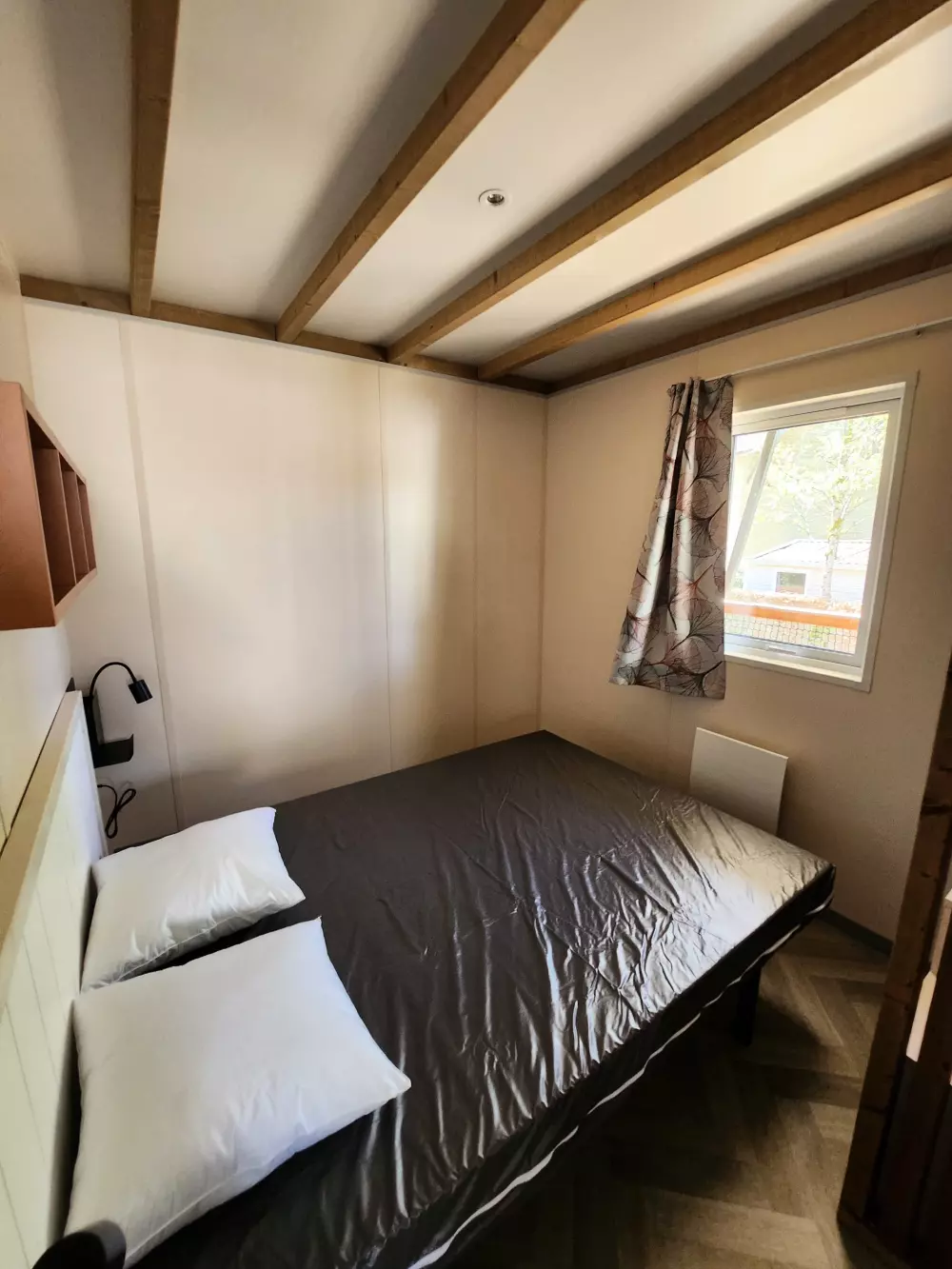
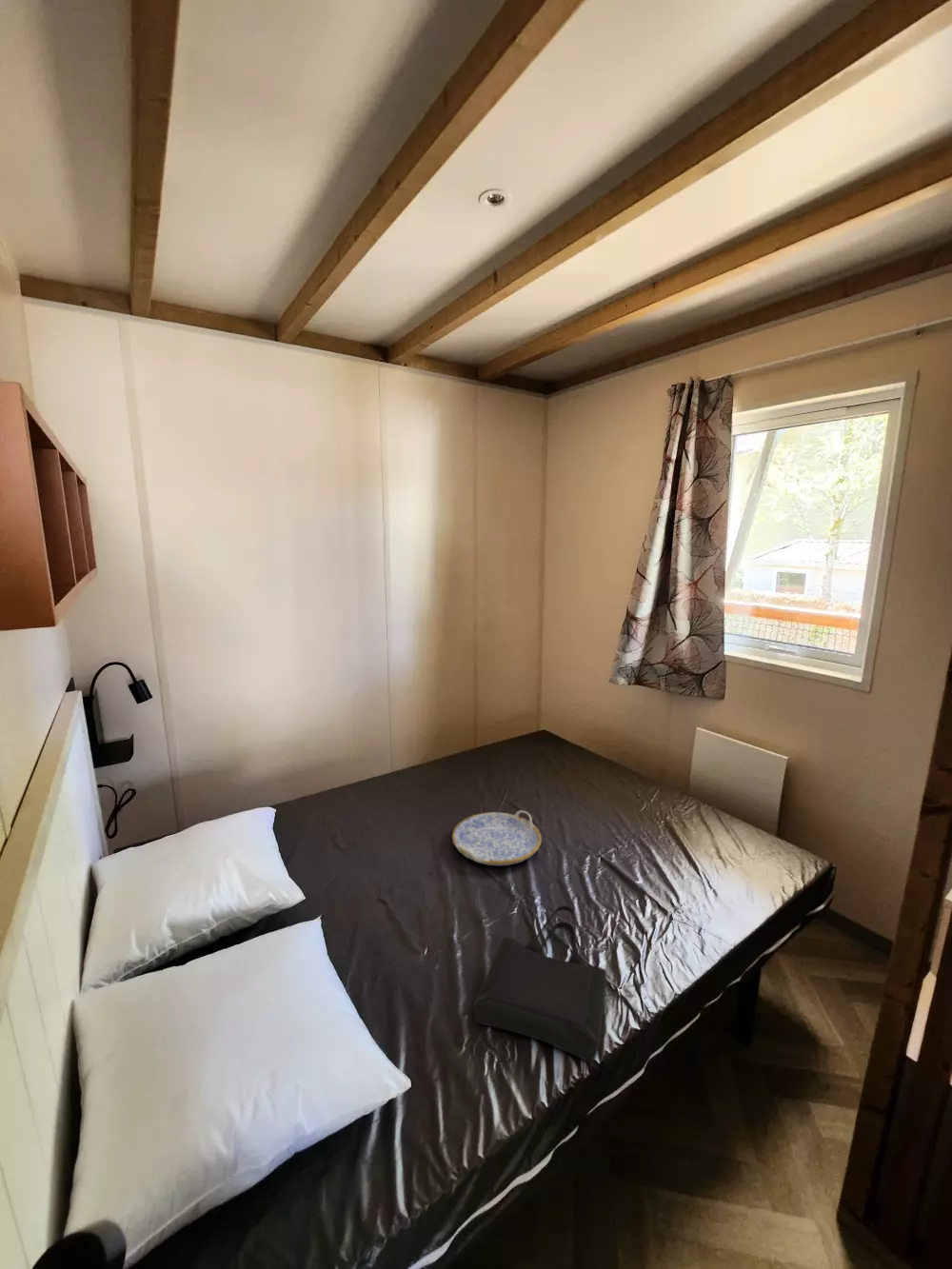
+ tote bag [473,904,607,1065]
+ serving tray [451,809,542,866]
